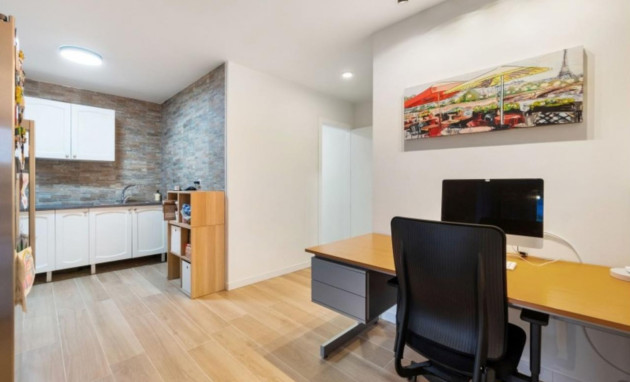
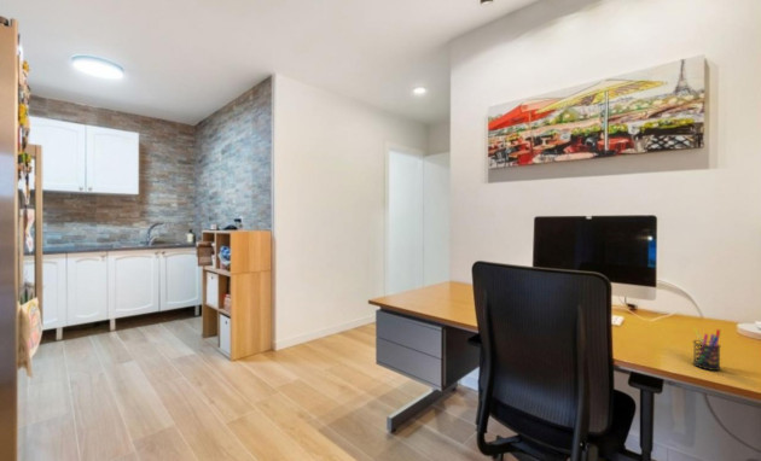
+ pen holder [691,326,721,372]
